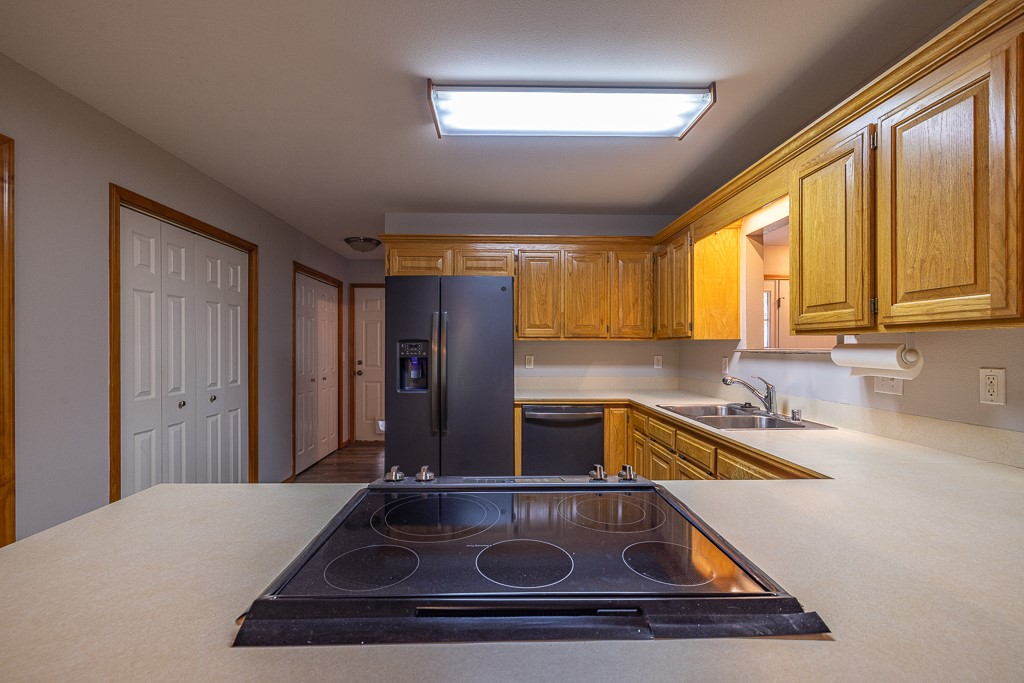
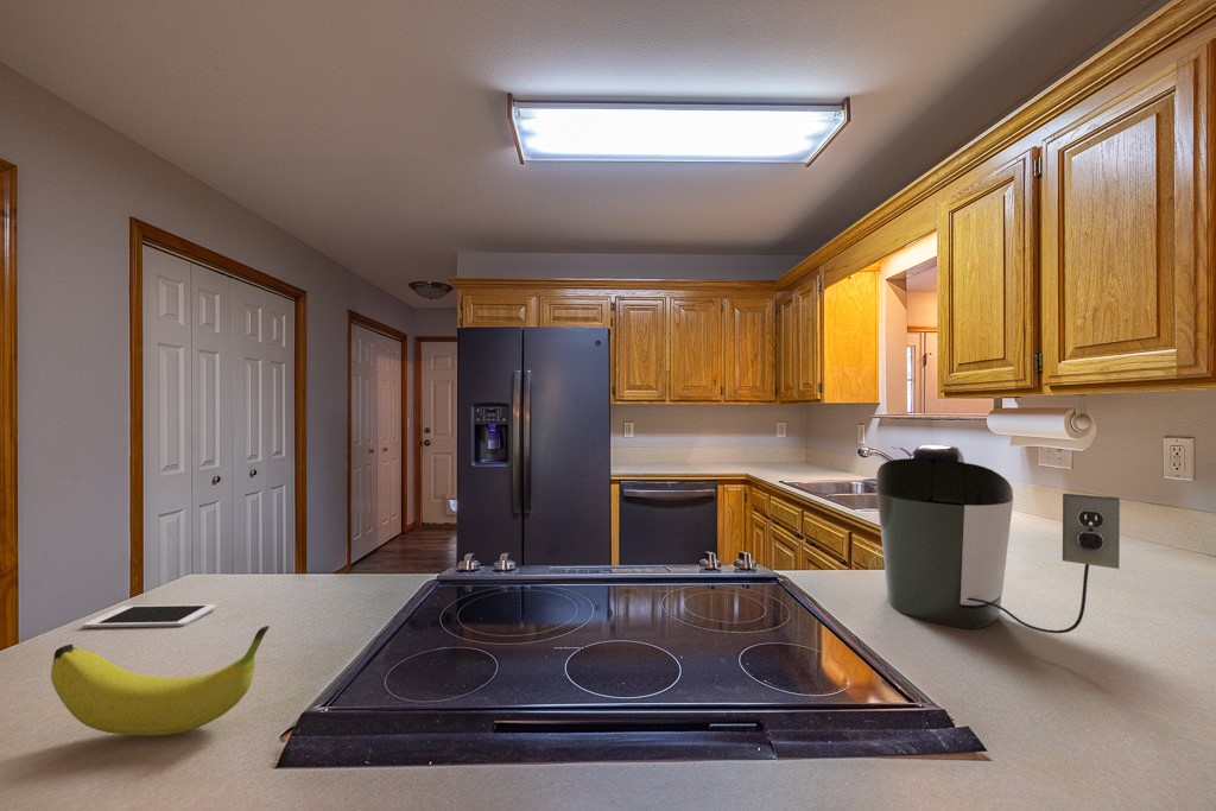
+ fruit [50,625,271,737]
+ cell phone [82,603,217,629]
+ coffee maker [875,444,1121,634]
